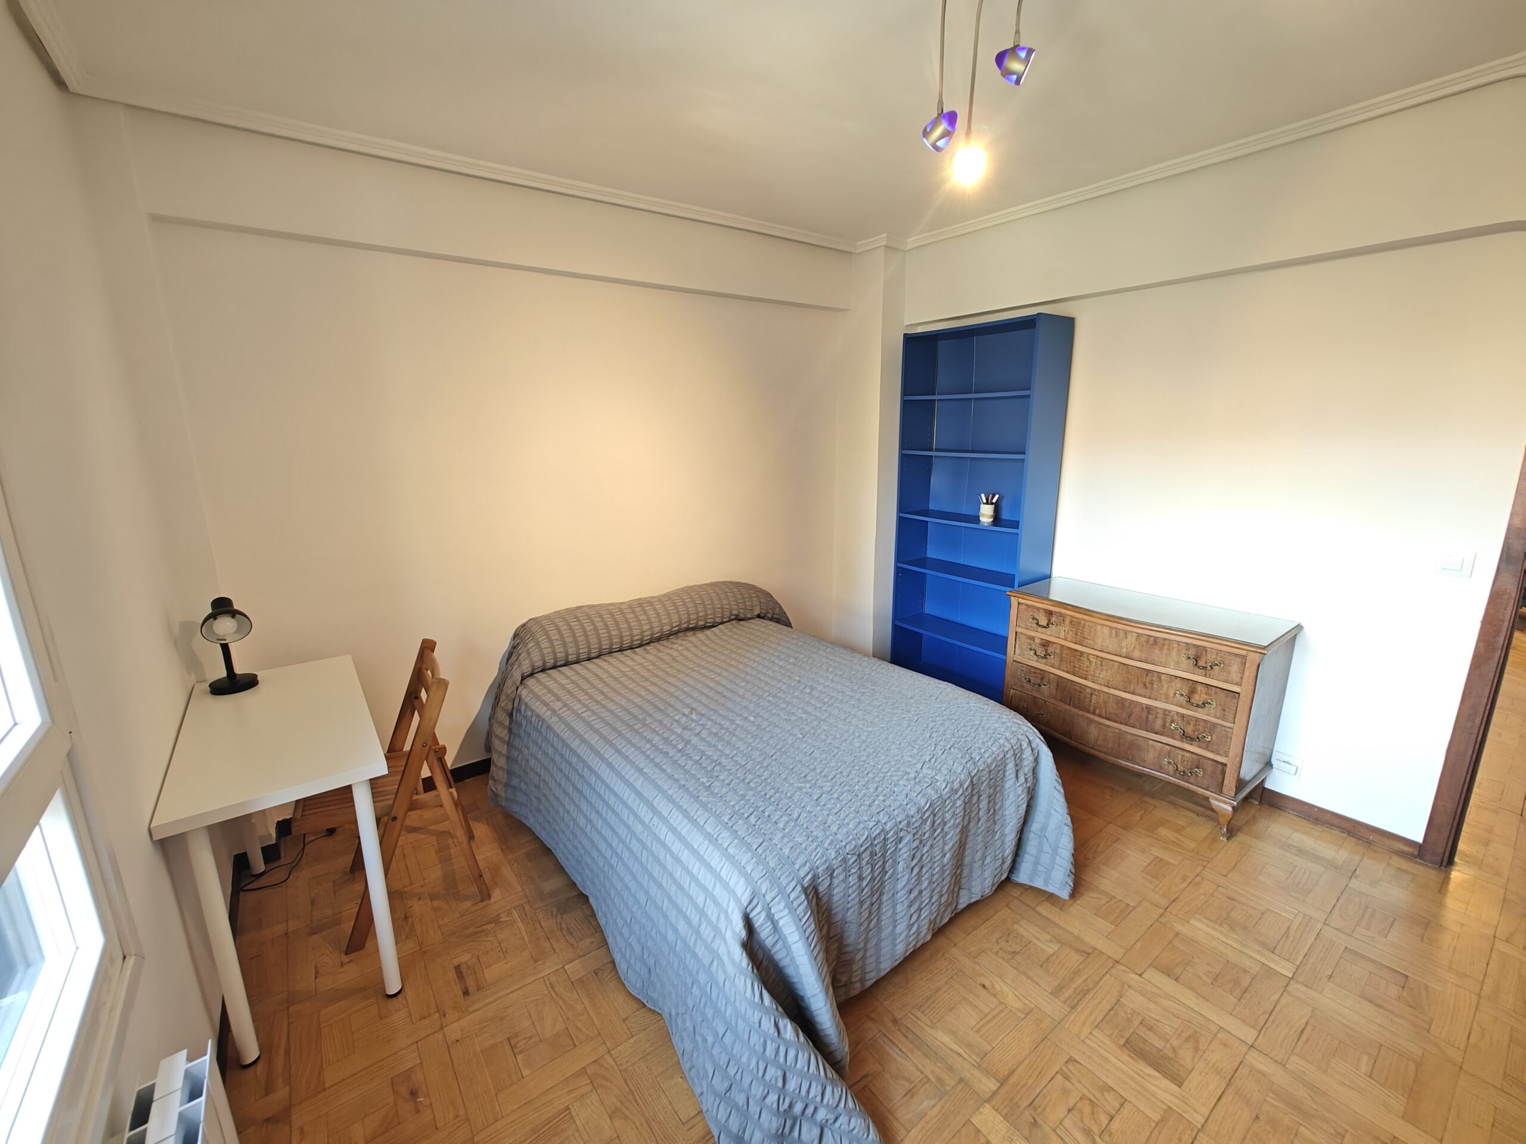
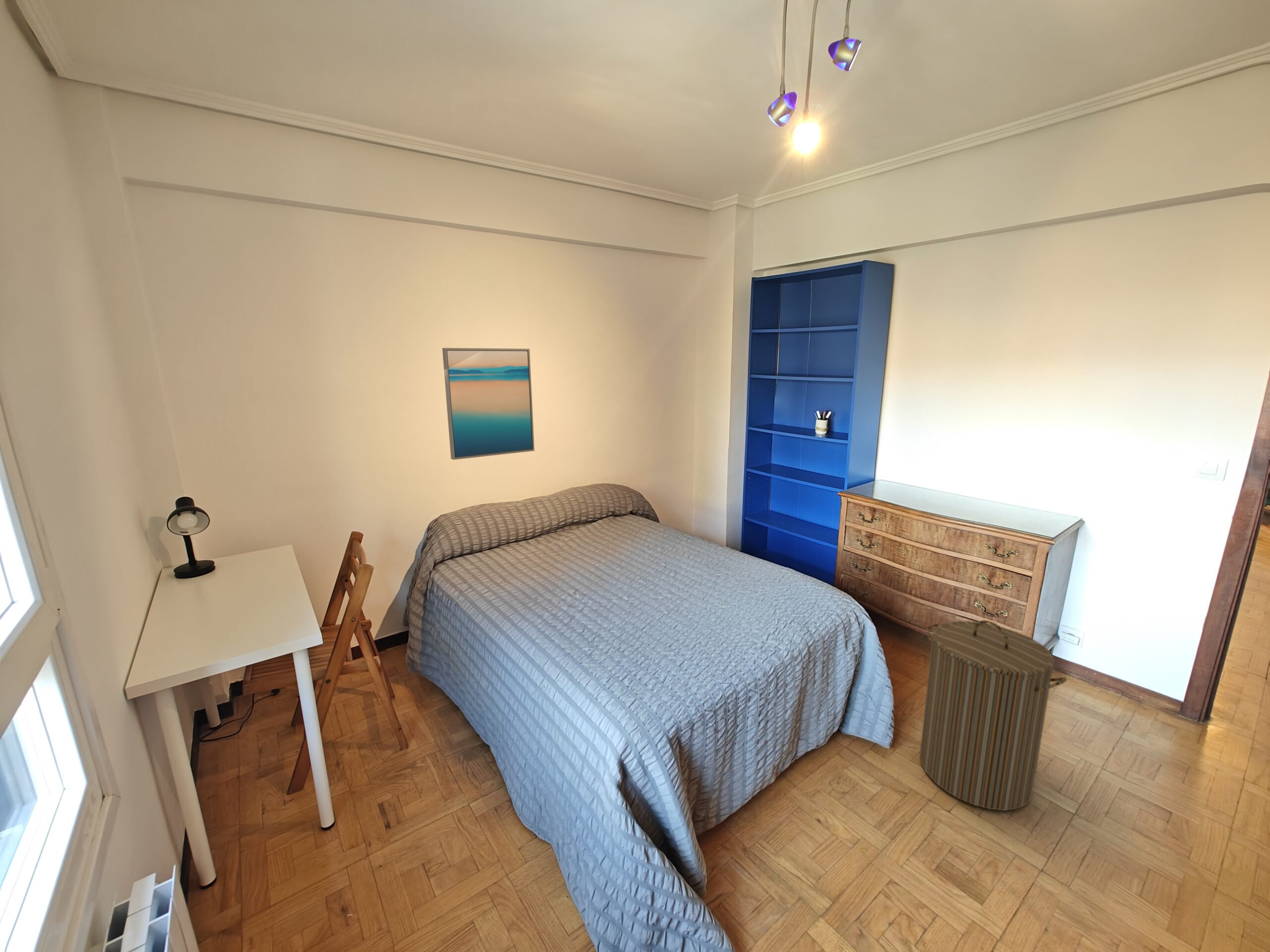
+ wall art [442,348,535,460]
+ laundry hamper [919,620,1067,811]
